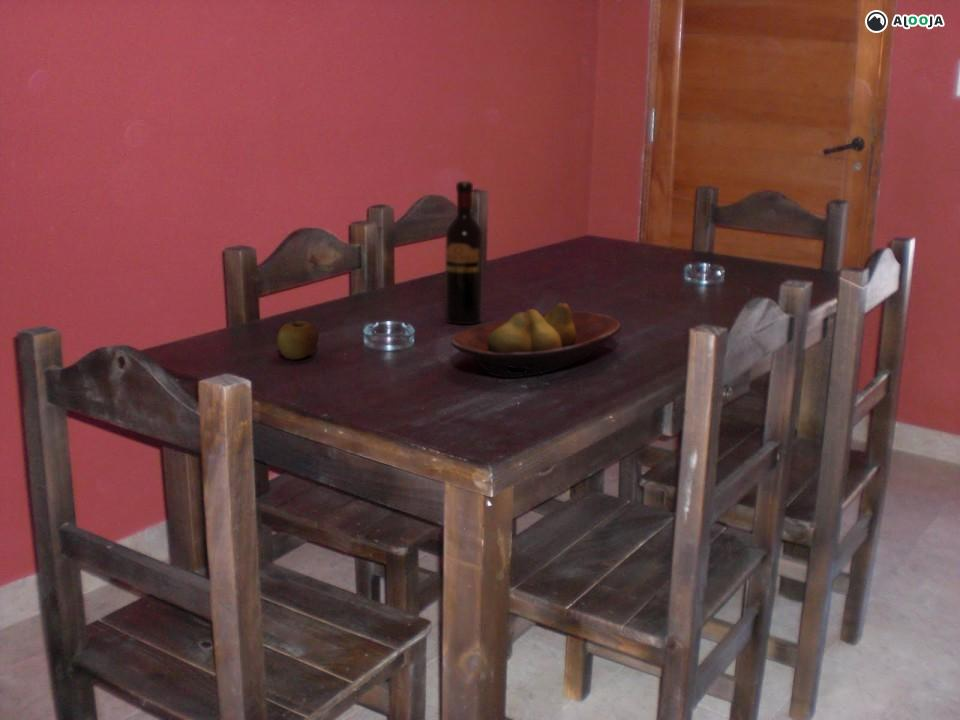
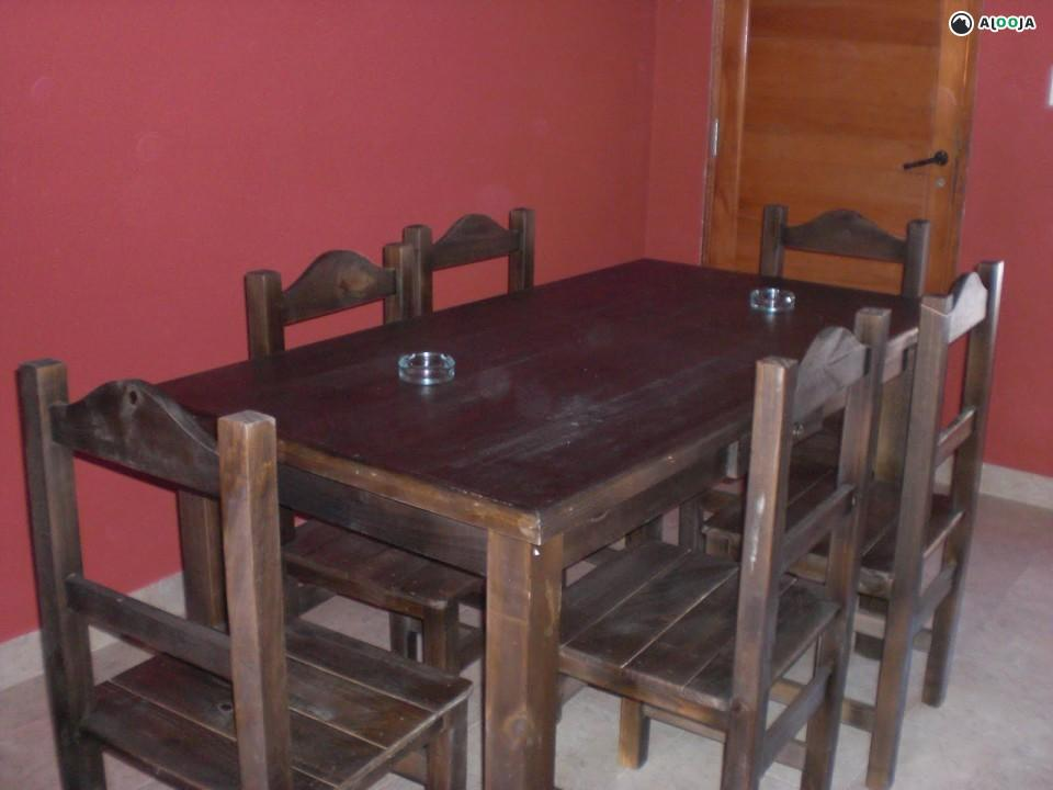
- wine bottle [444,180,484,325]
- apple [276,316,320,361]
- fruit bowl [450,302,623,378]
